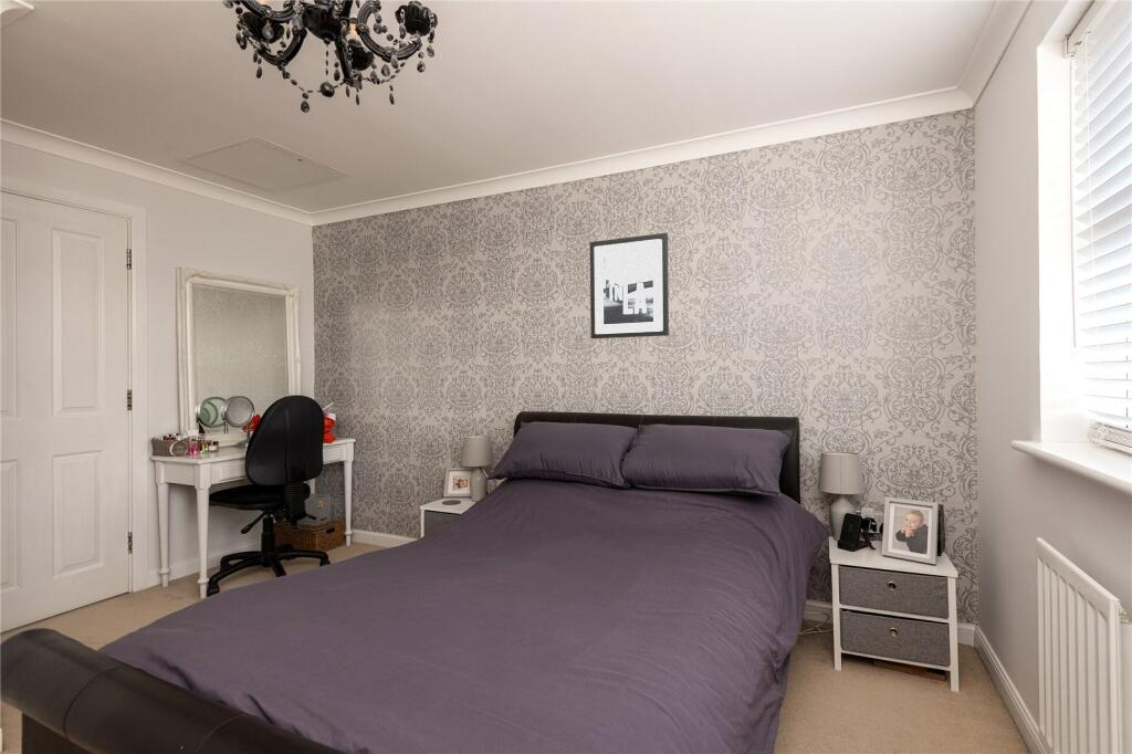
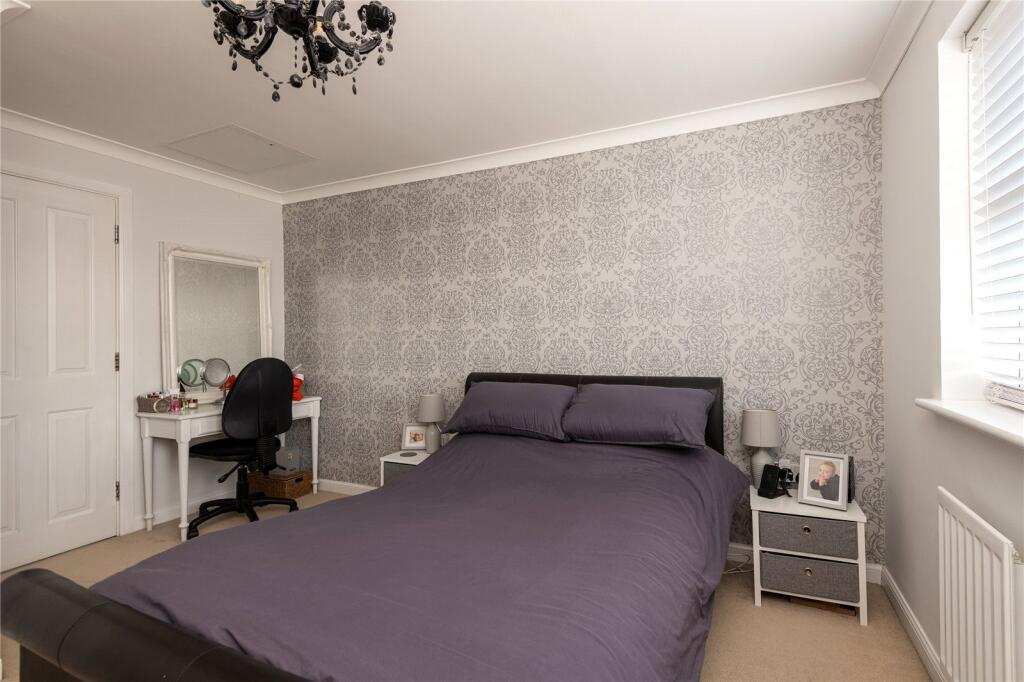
- wall art [589,232,670,339]
